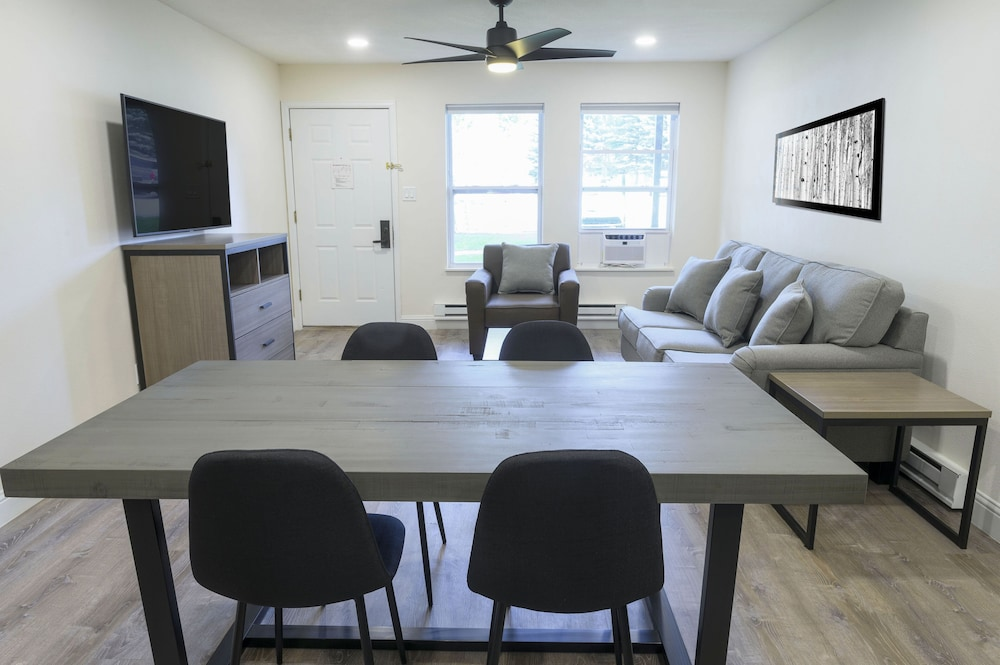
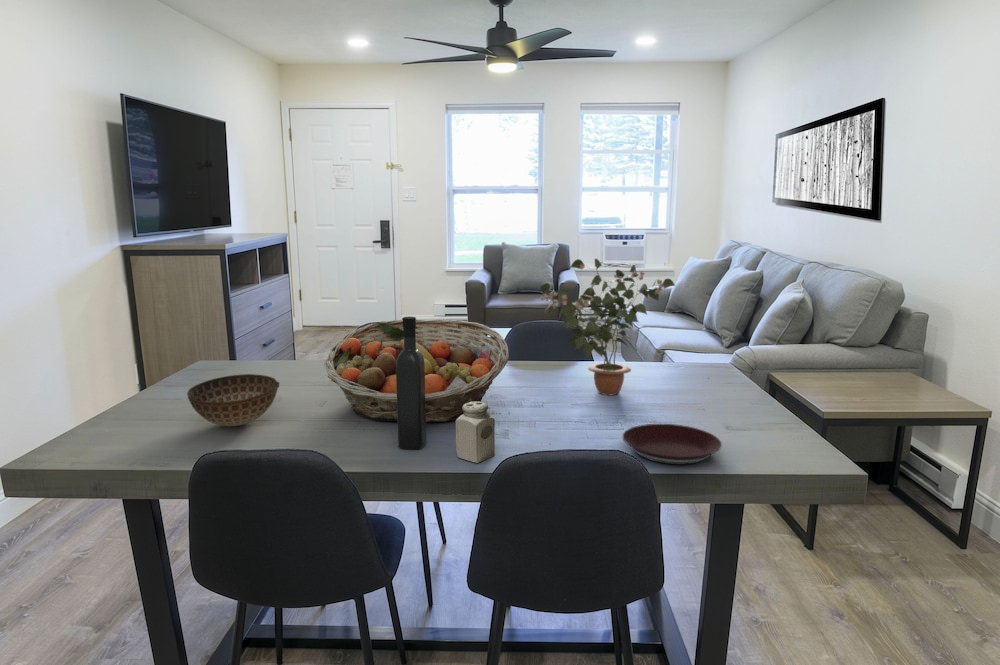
+ potted plant [539,258,676,396]
+ salt shaker [455,401,496,464]
+ fruit basket [323,318,510,423]
+ wine bottle [396,316,427,450]
+ plate [621,423,723,465]
+ bowl [186,373,280,427]
